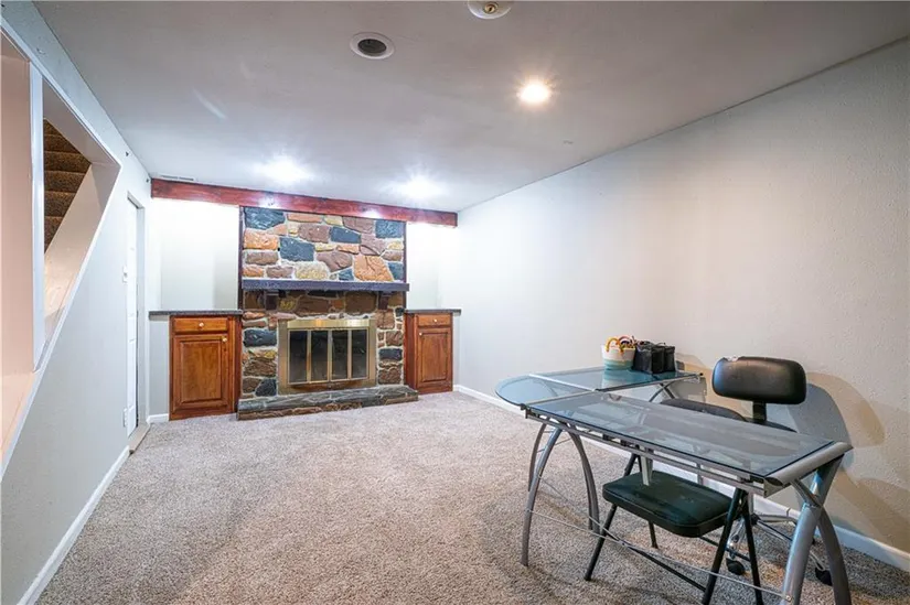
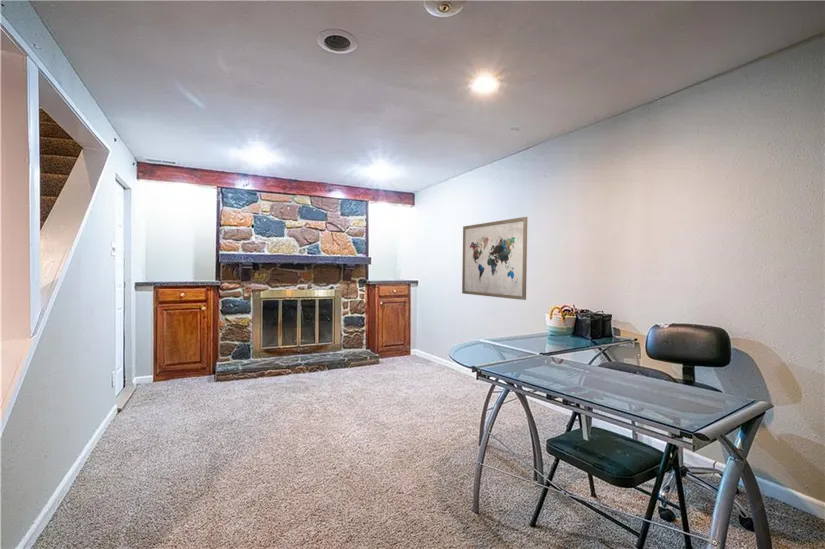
+ wall art [461,216,528,301]
